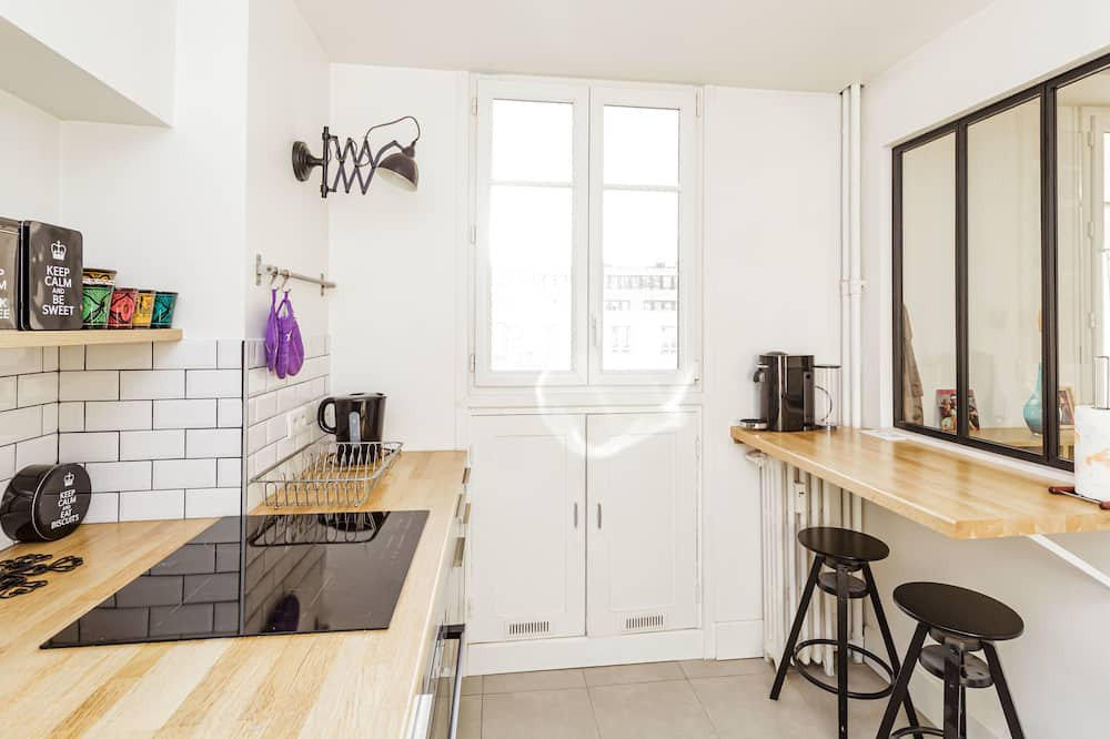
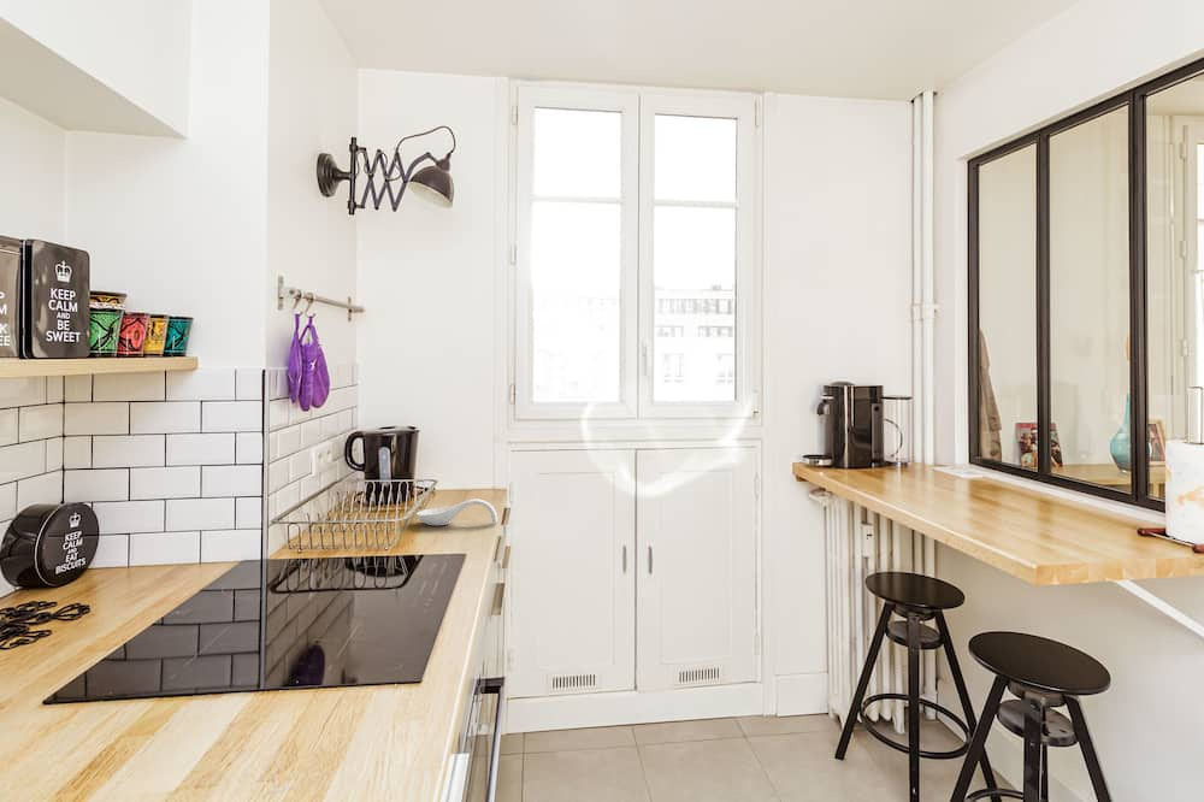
+ spoon rest [415,497,498,526]
